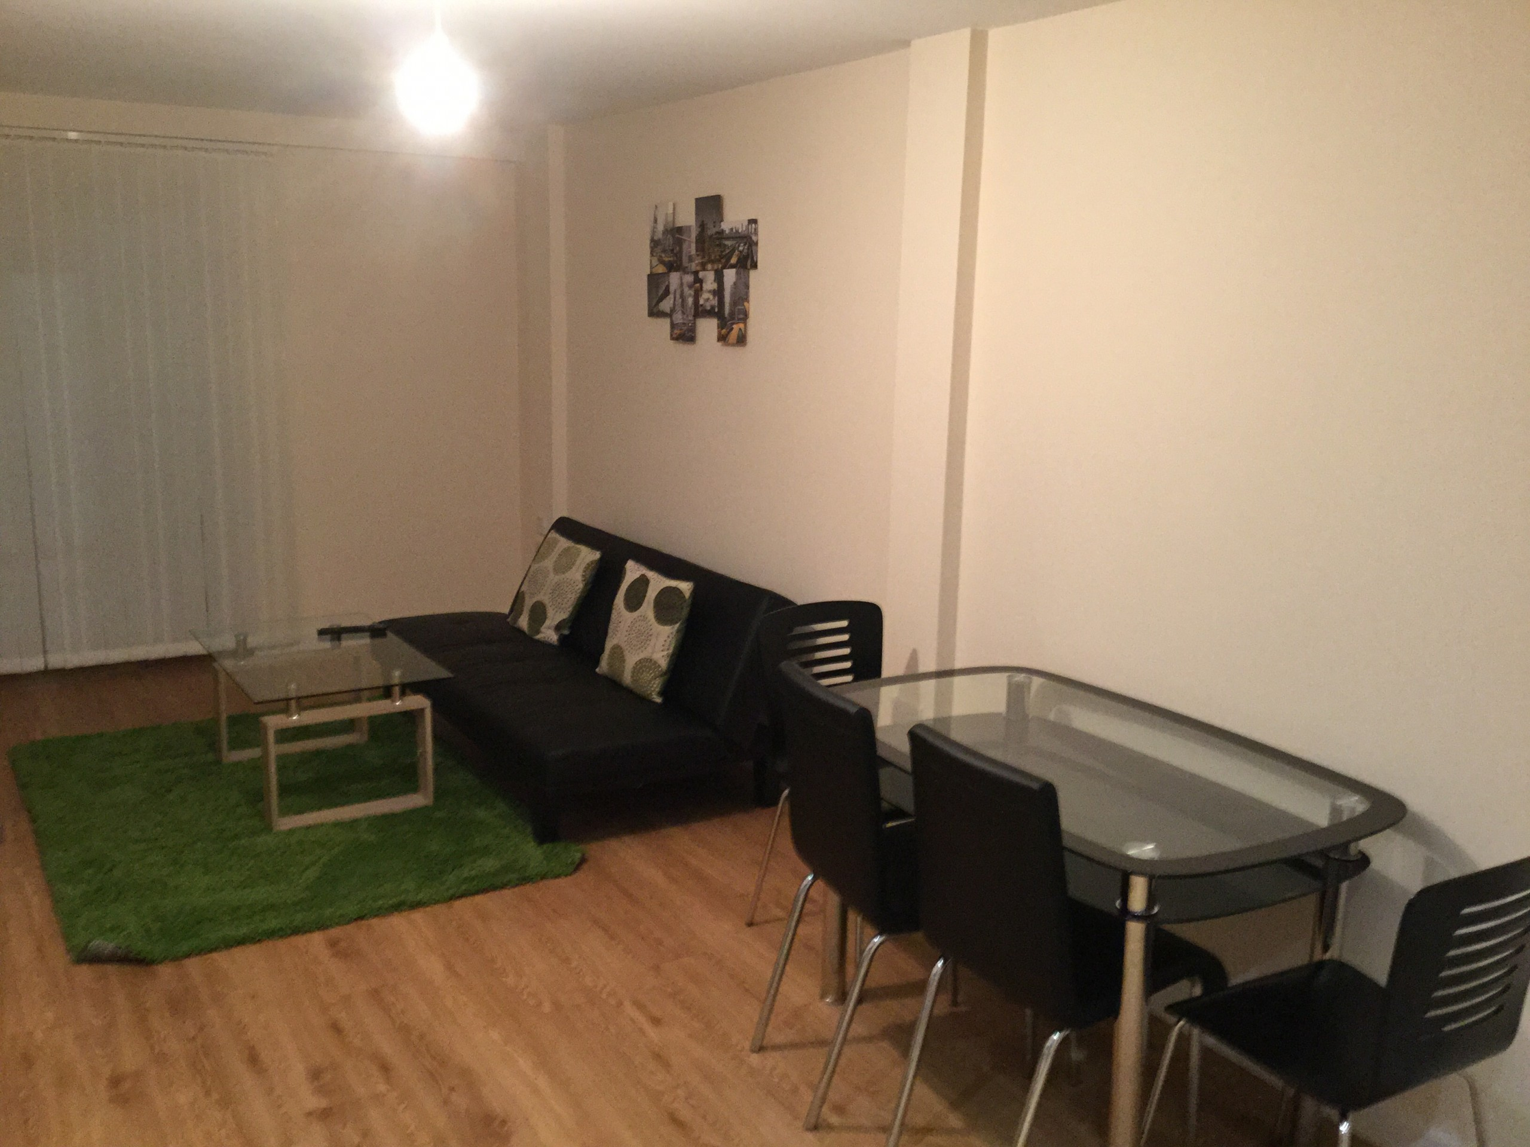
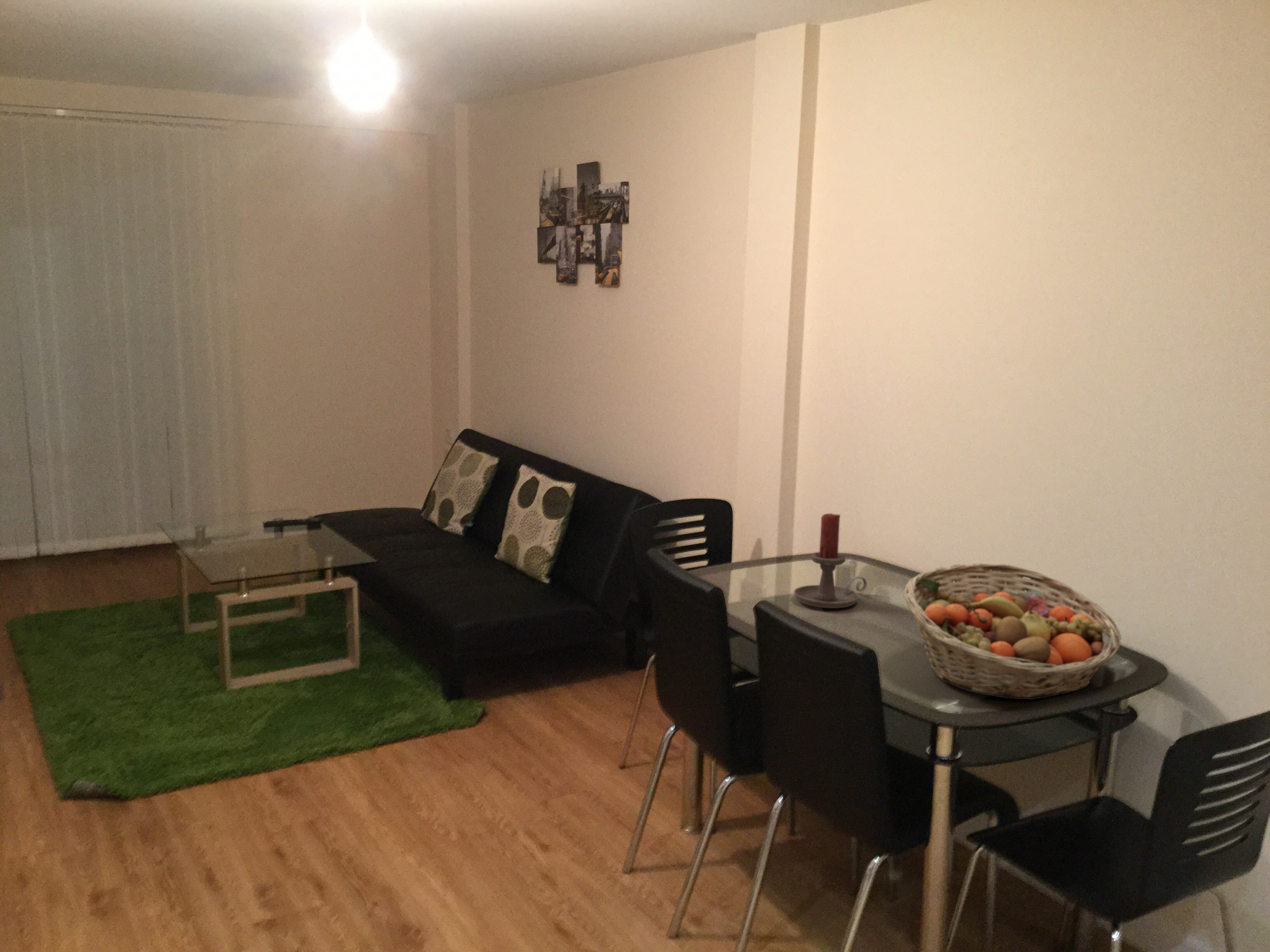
+ fruit basket [903,562,1122,700]
+ candle holder [793,513,868,609]
